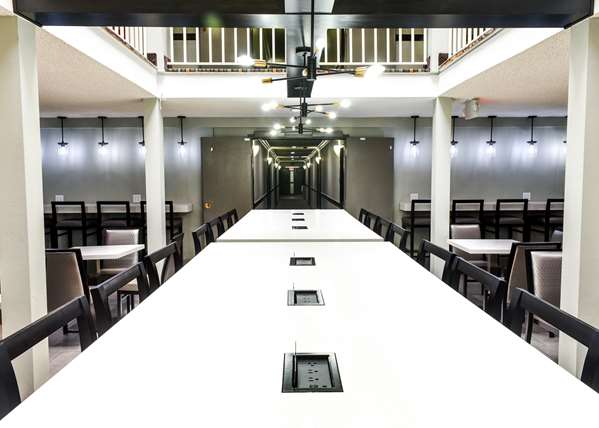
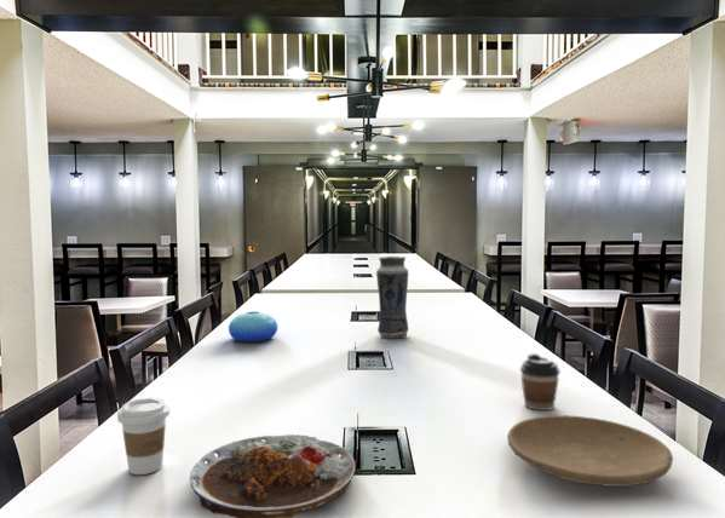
+ bowl [228,311,278,343]
+ coffee cup [519,352,562,411]
+ plate [189,433,357,518]
+ coffee cup [116,396,171,476]
+ vase [375,255,409,339]
+ plate [506,414,674,488]
